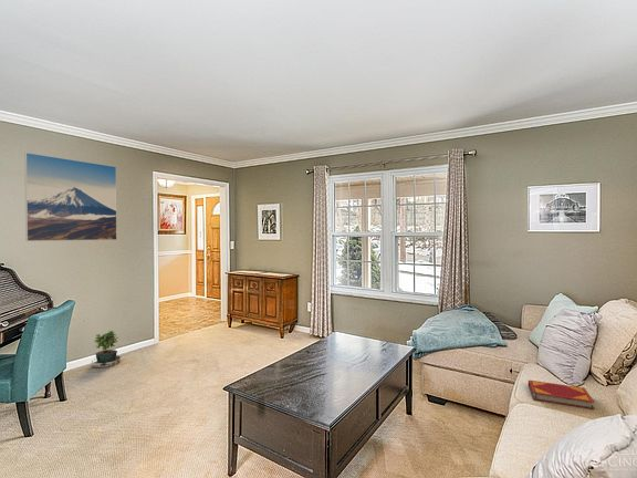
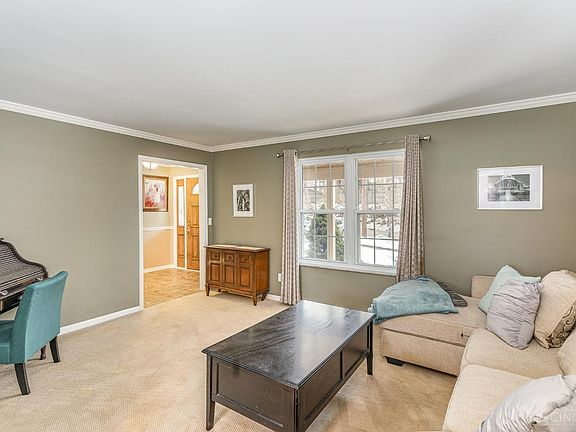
- hardback book [528,380,596,411]
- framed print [23,152,118,242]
- potted plant [91,329,122,373]
